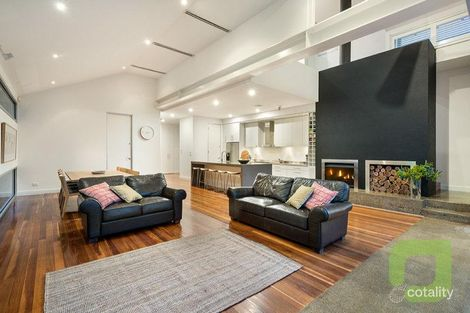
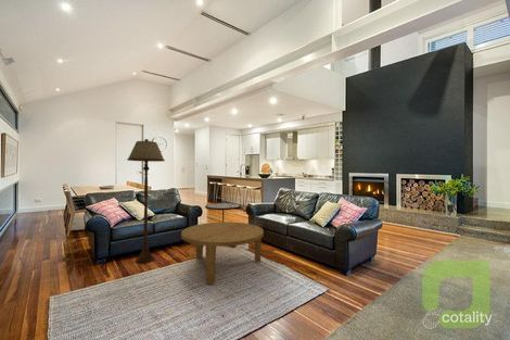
+ floor lamp [126,138,166,264]
+ side table [204,202,242,223]
+ coffee table [180,221,265,286]
